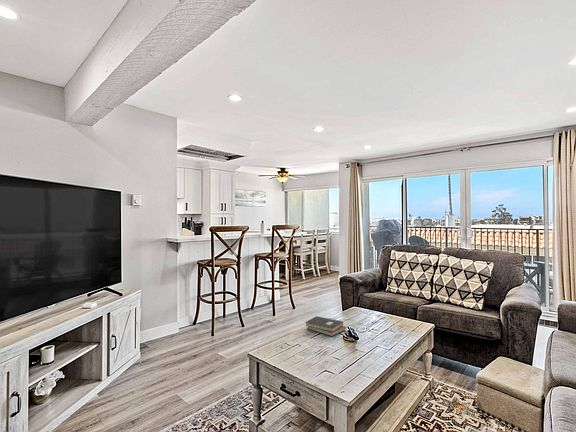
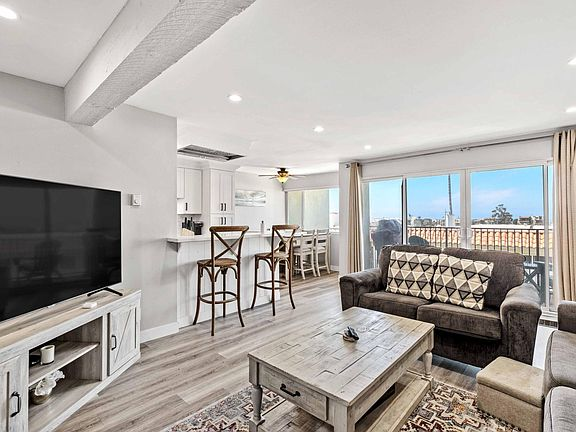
- hardback book [304,315,347,337]
